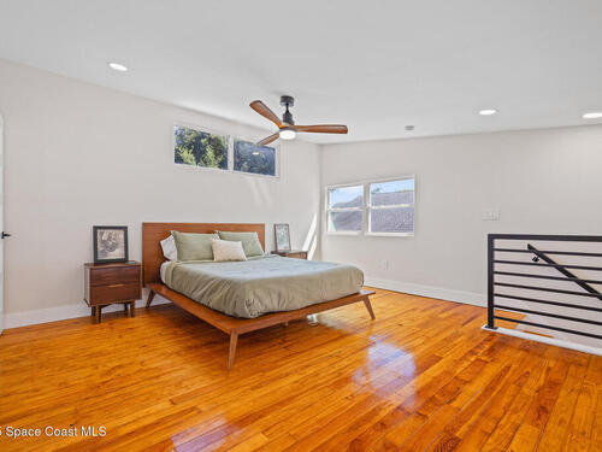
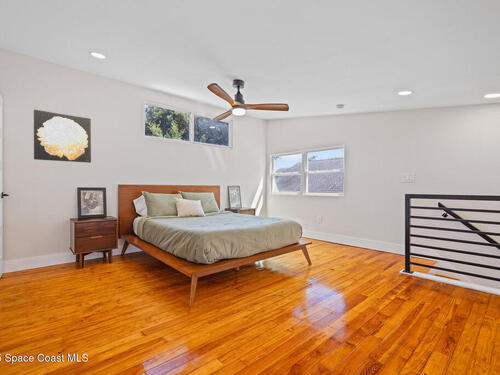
+ wall art [33,109,92,164]
